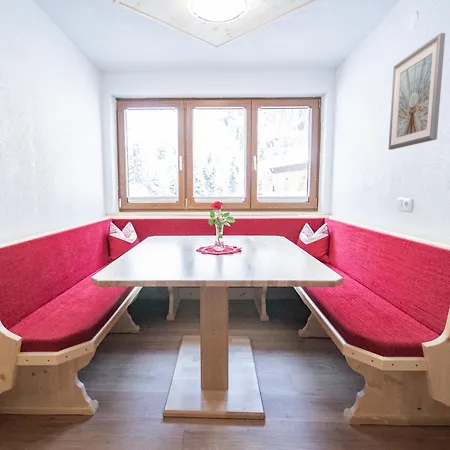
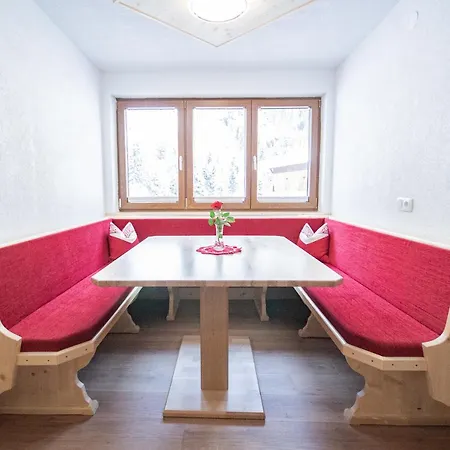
- picture frame [388,32,446,151]
